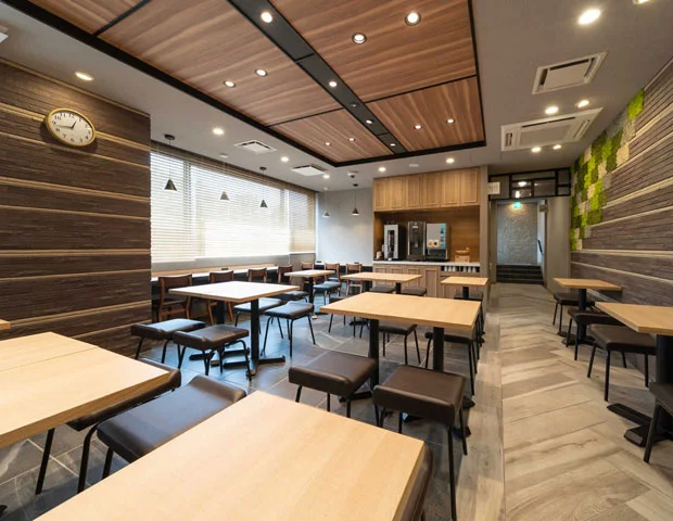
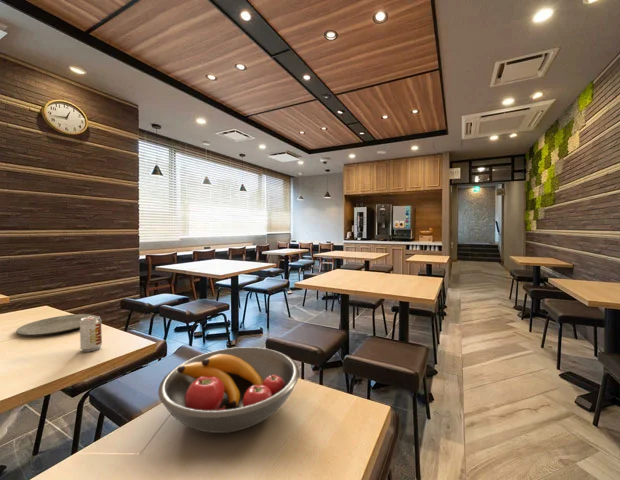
+ beverage can [79,315,103,353]
+ fruit bowl [157,346,300,434]
+ plate [15,313,96,336]
